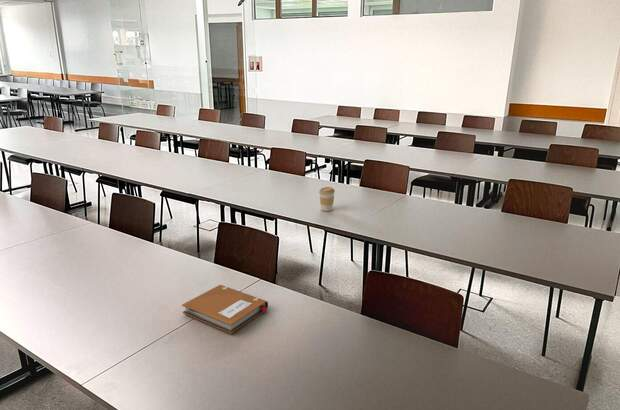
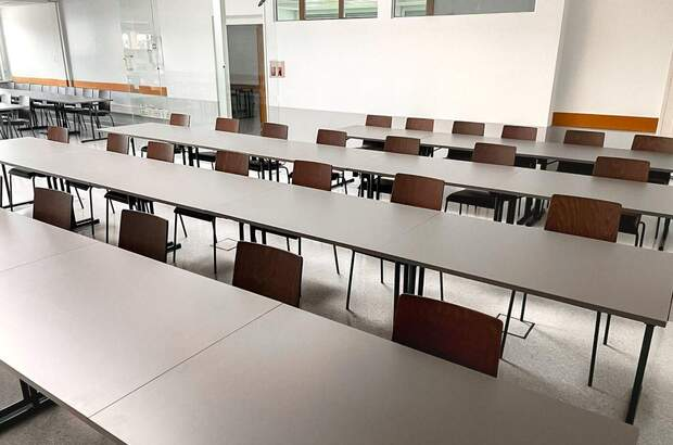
- coffee cup [318,186,336,212]
- notebook [181,284,269,335]
